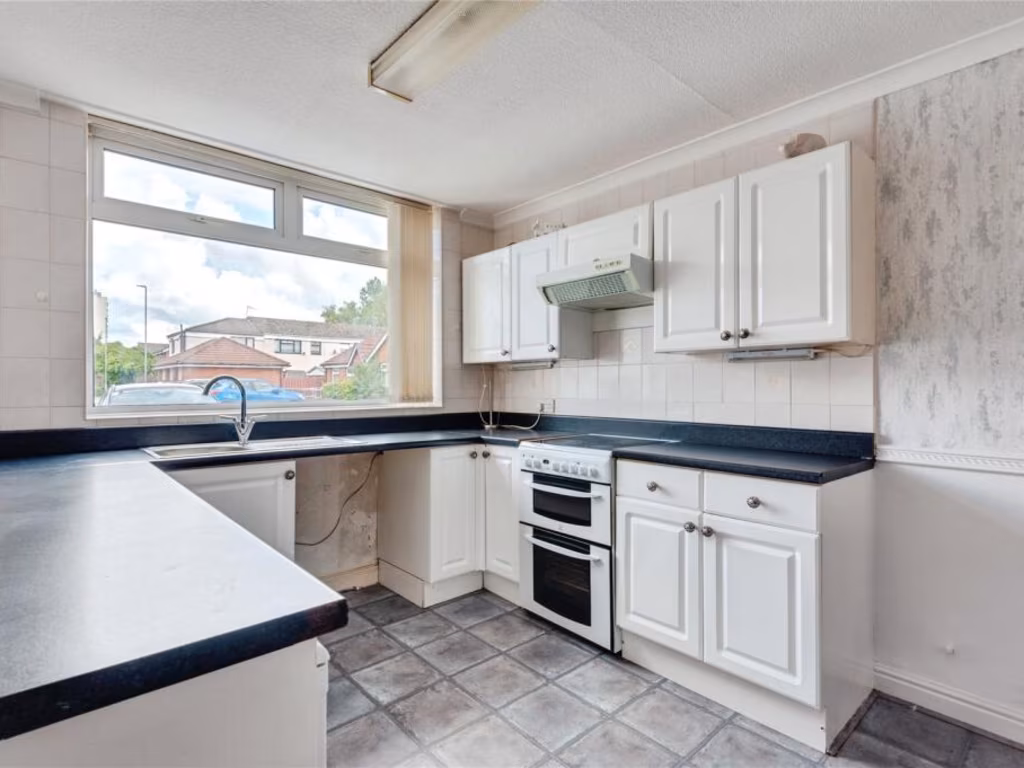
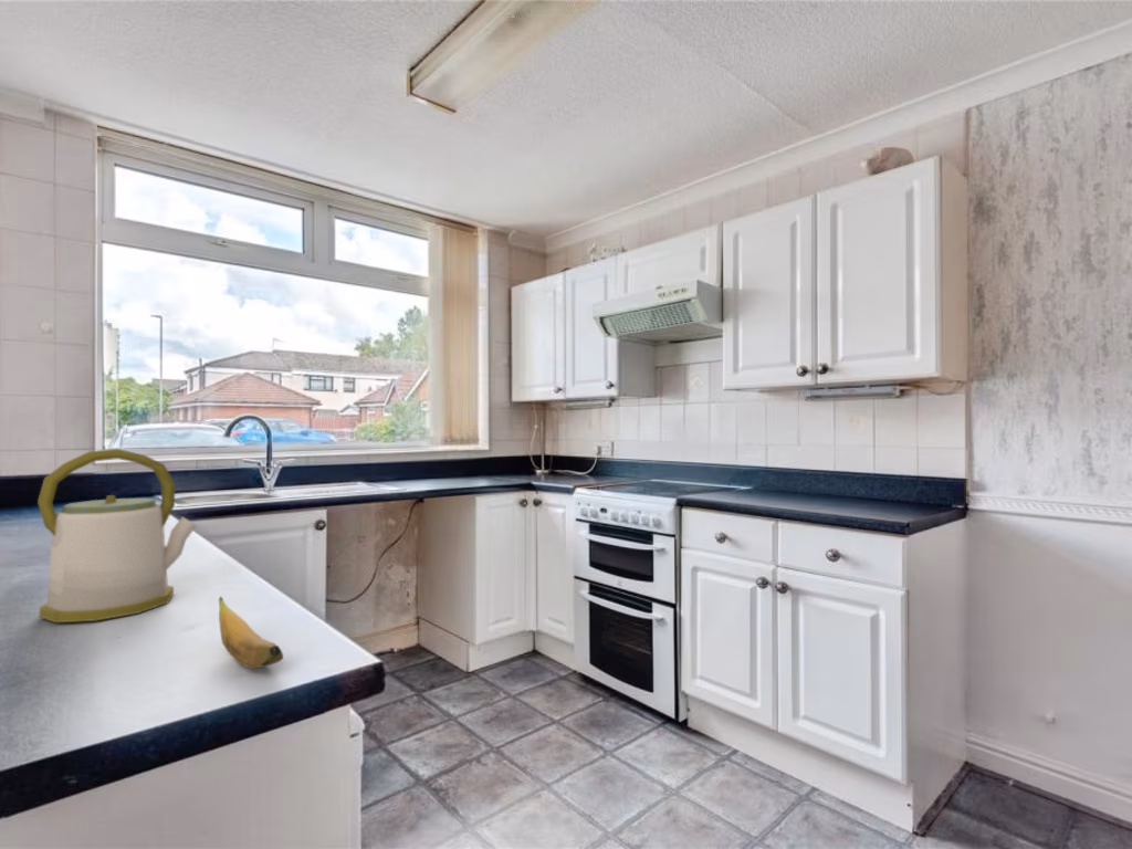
+ banana [218,596,284,670]
+ kettle [36,448,198,623]
